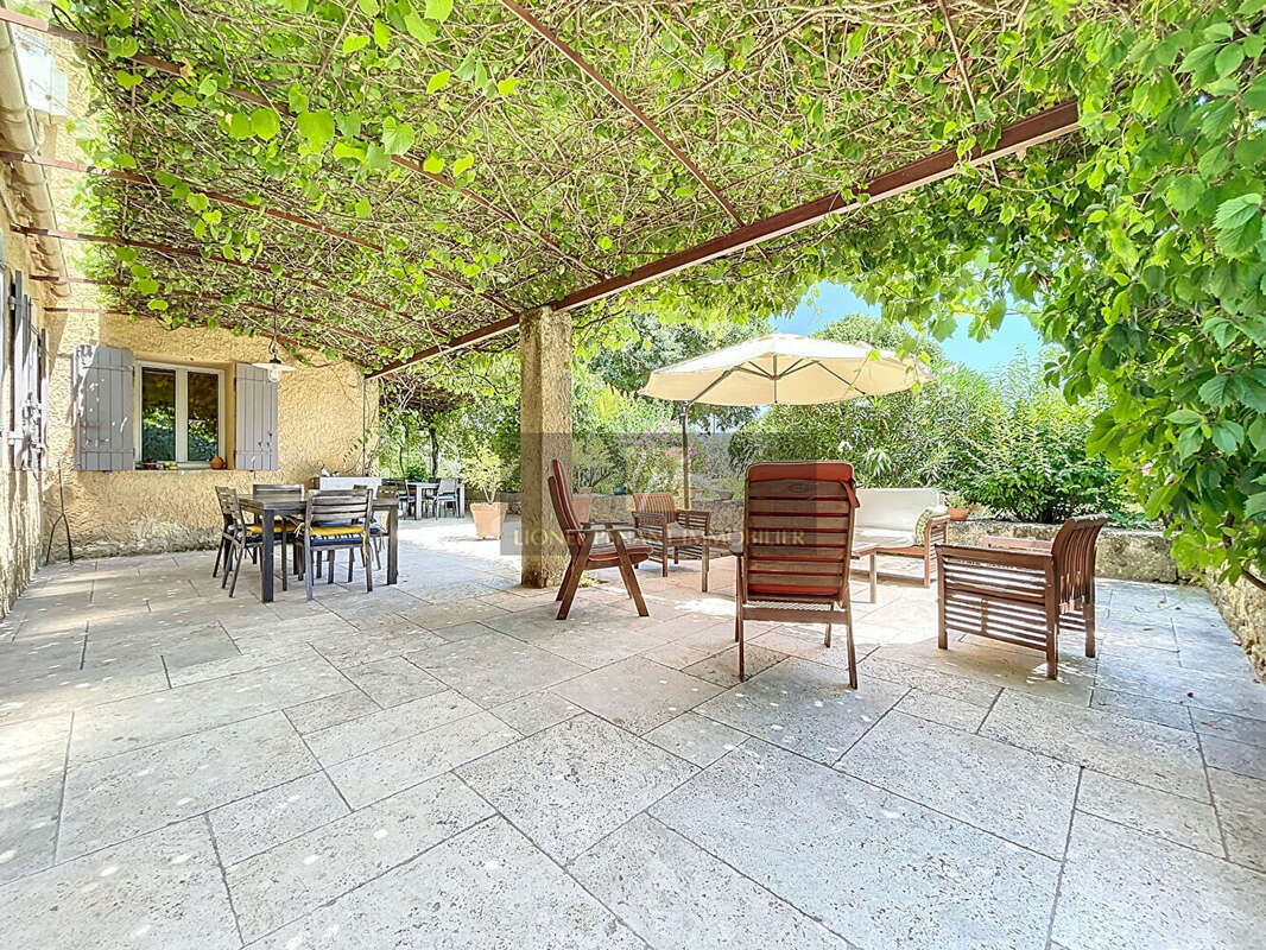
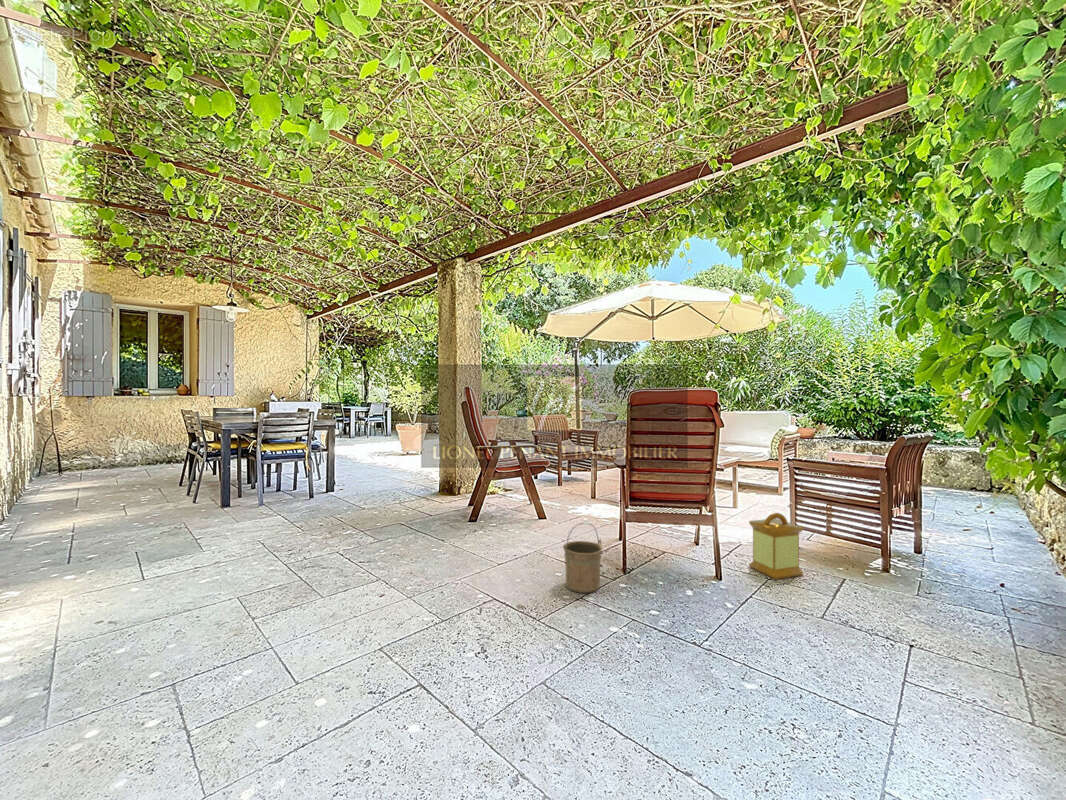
+ lantern [748,512,804,581]
+ bucket [562,522,603,594]
